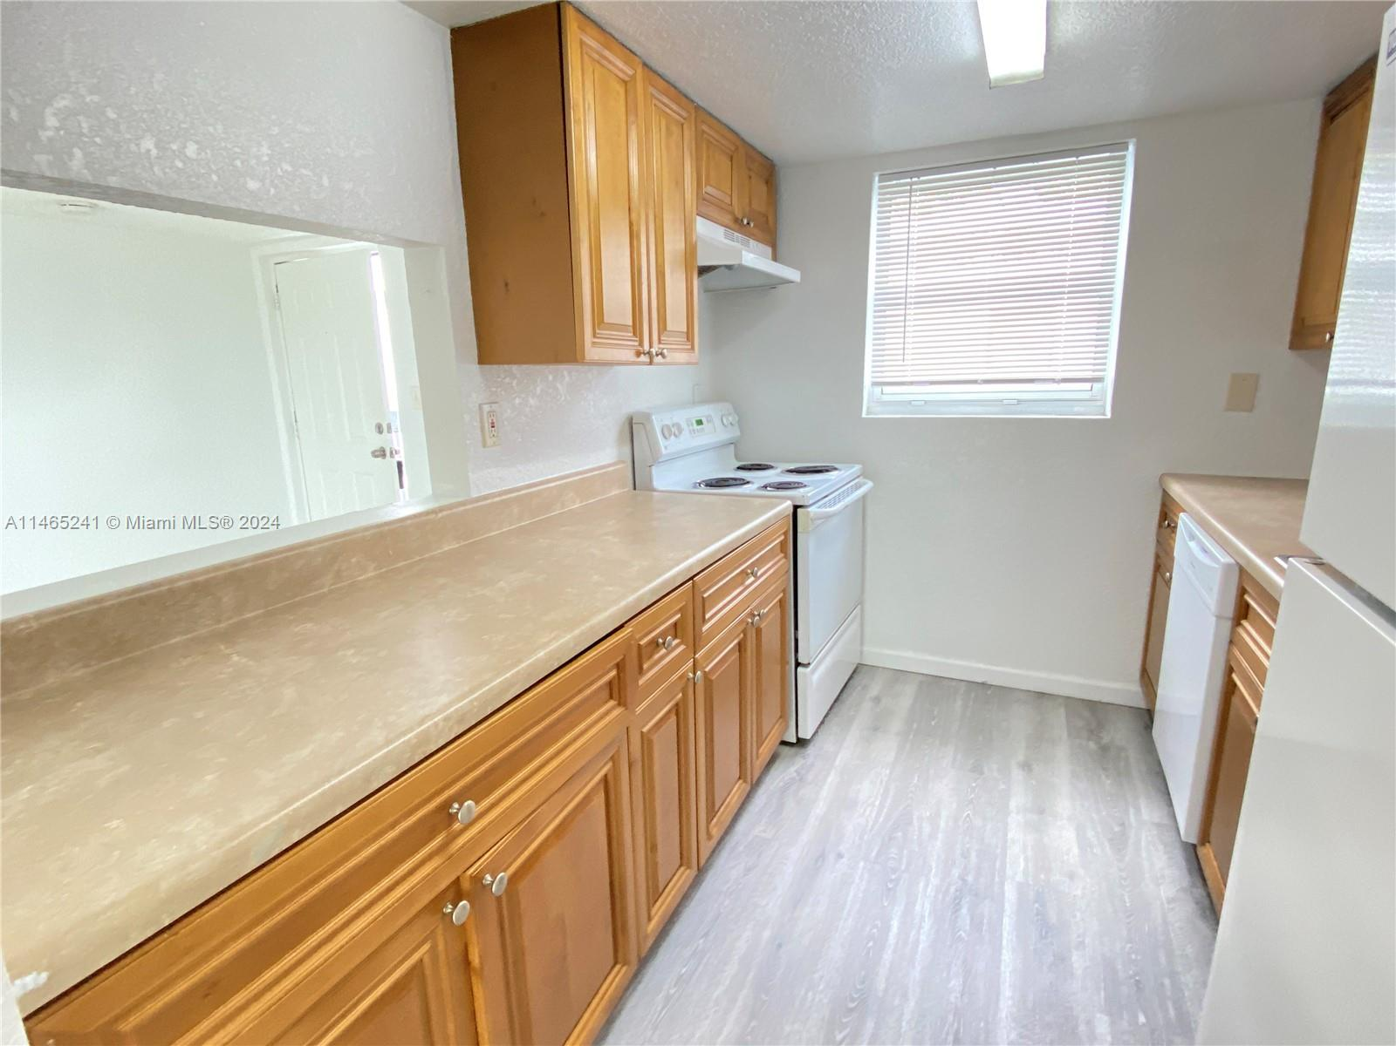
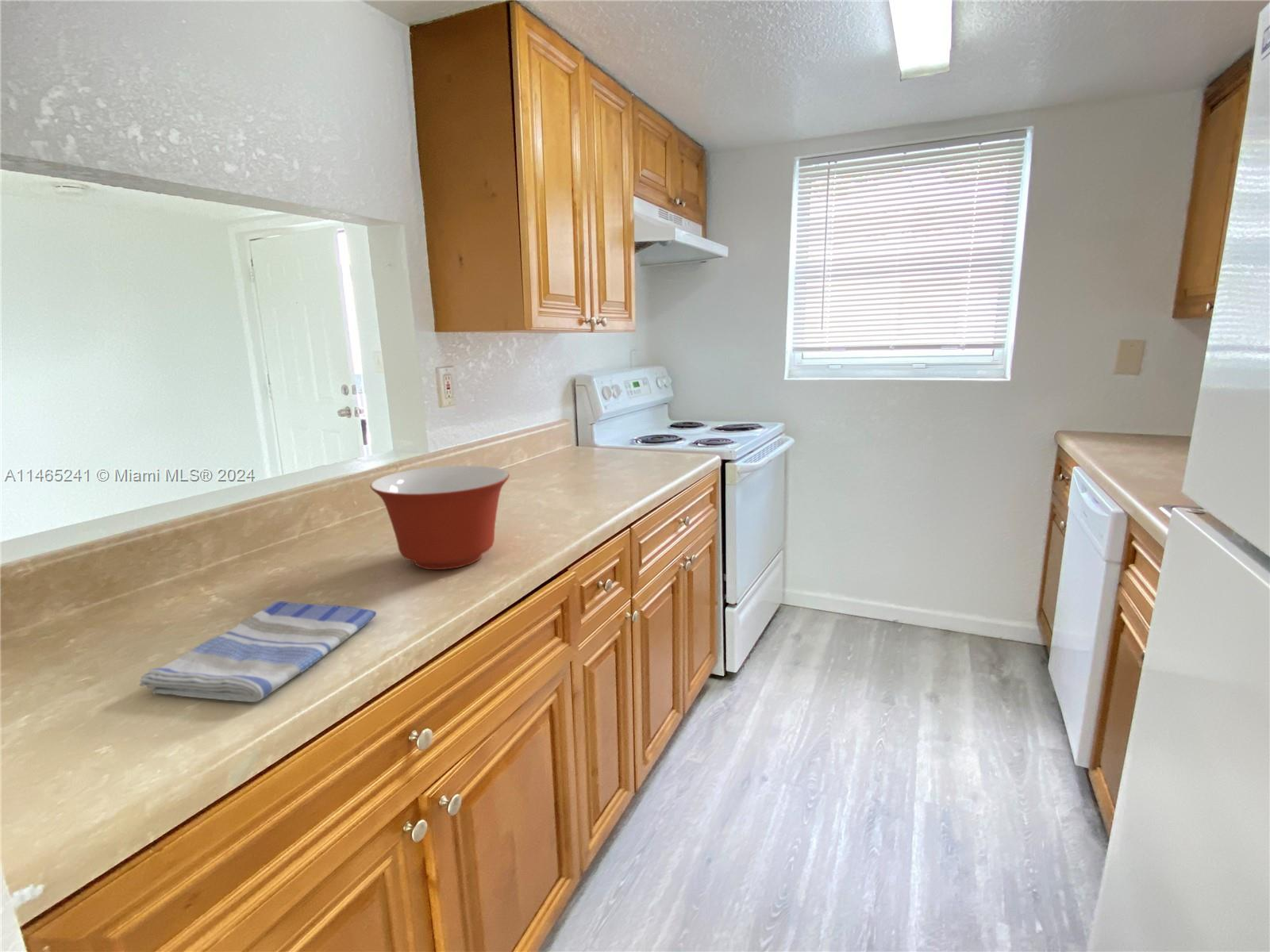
+ dish towel [139,601,377,703]
+ mixing bowl [369,465,510,570]
